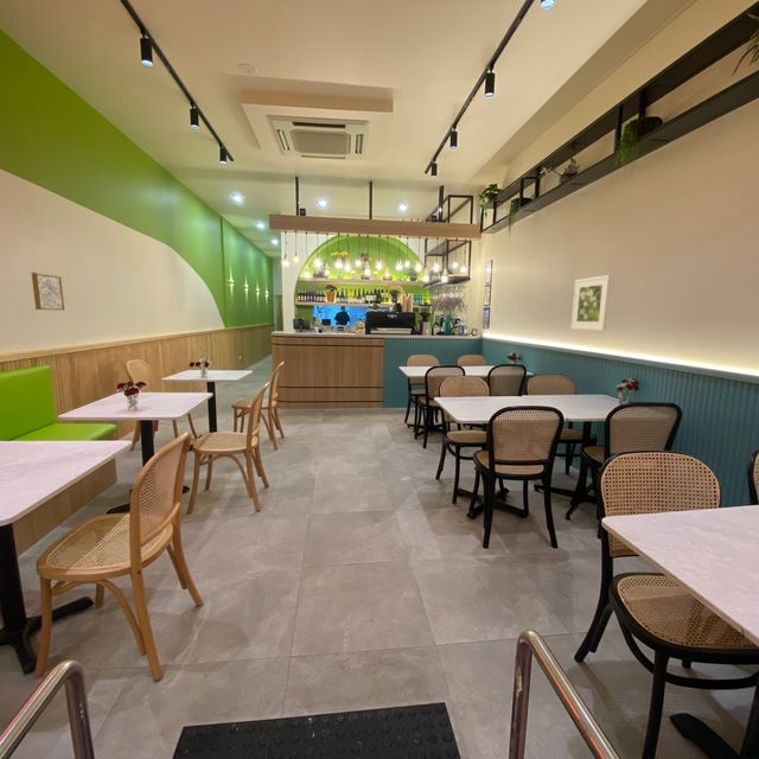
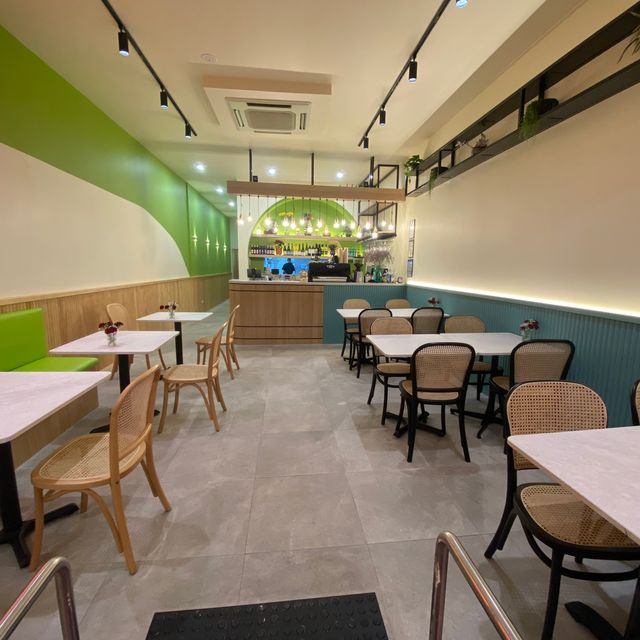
- wall art [31,272,65,311]
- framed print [570,274,612,332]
